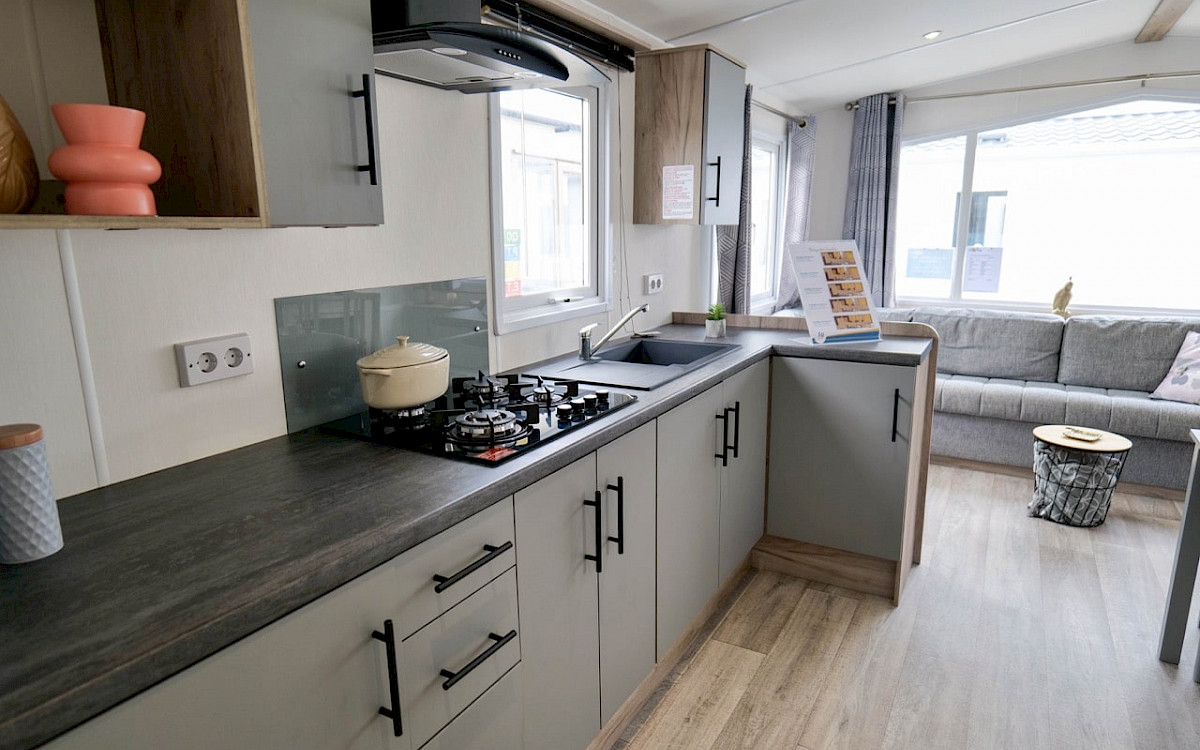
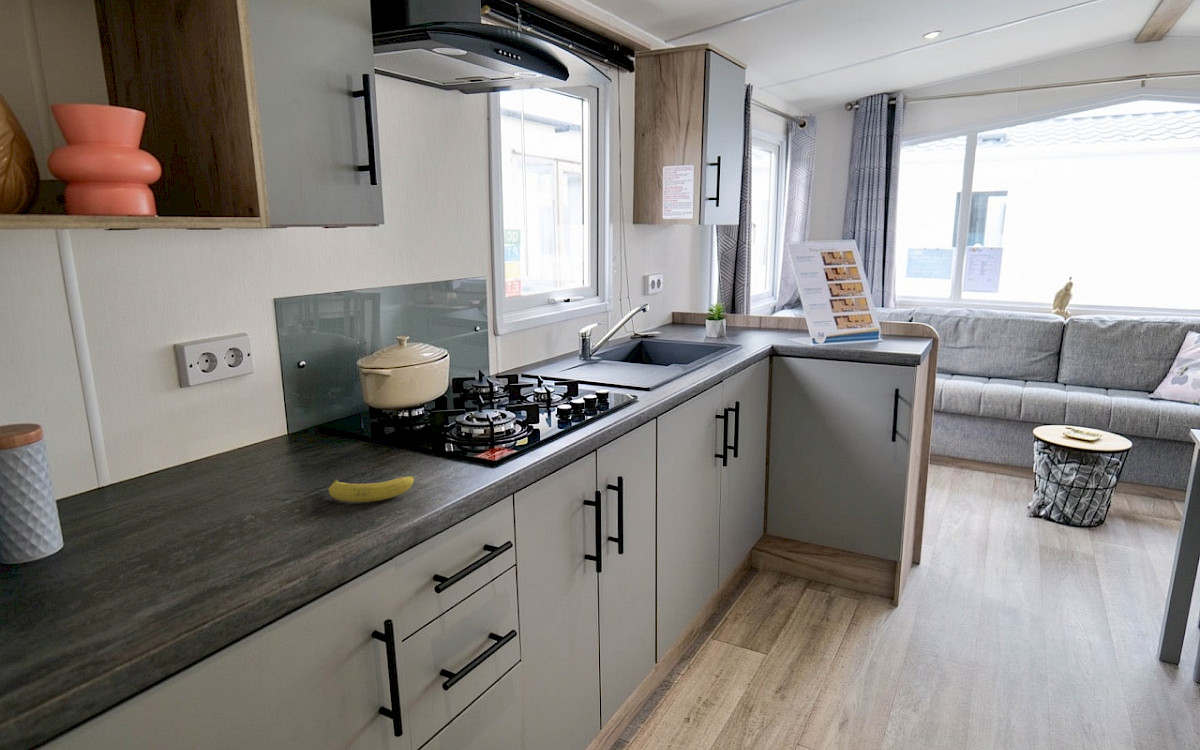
+ fruit [328,475,415,503]
